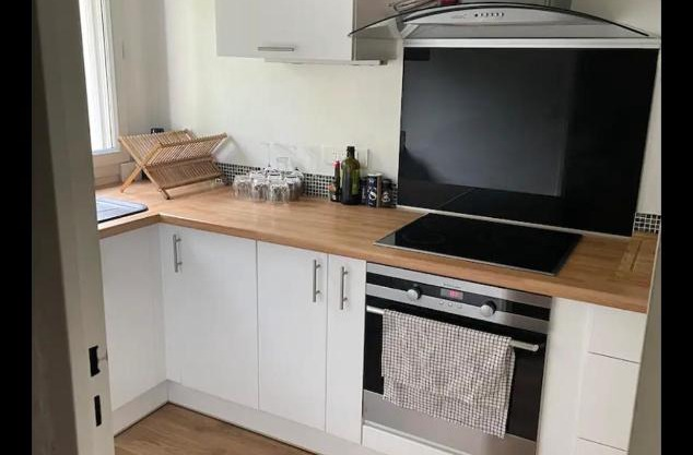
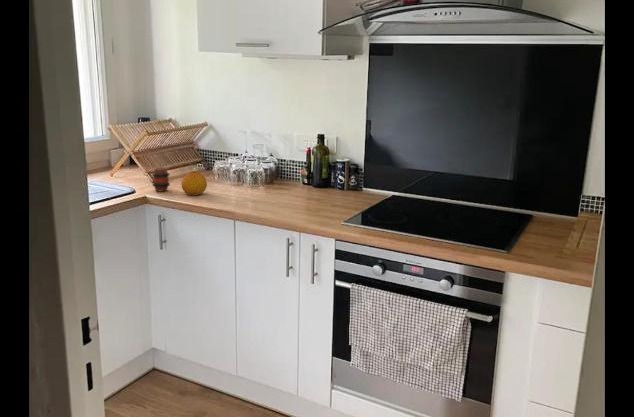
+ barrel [151,167,171,193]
+ fruit [180,170,208,196]
